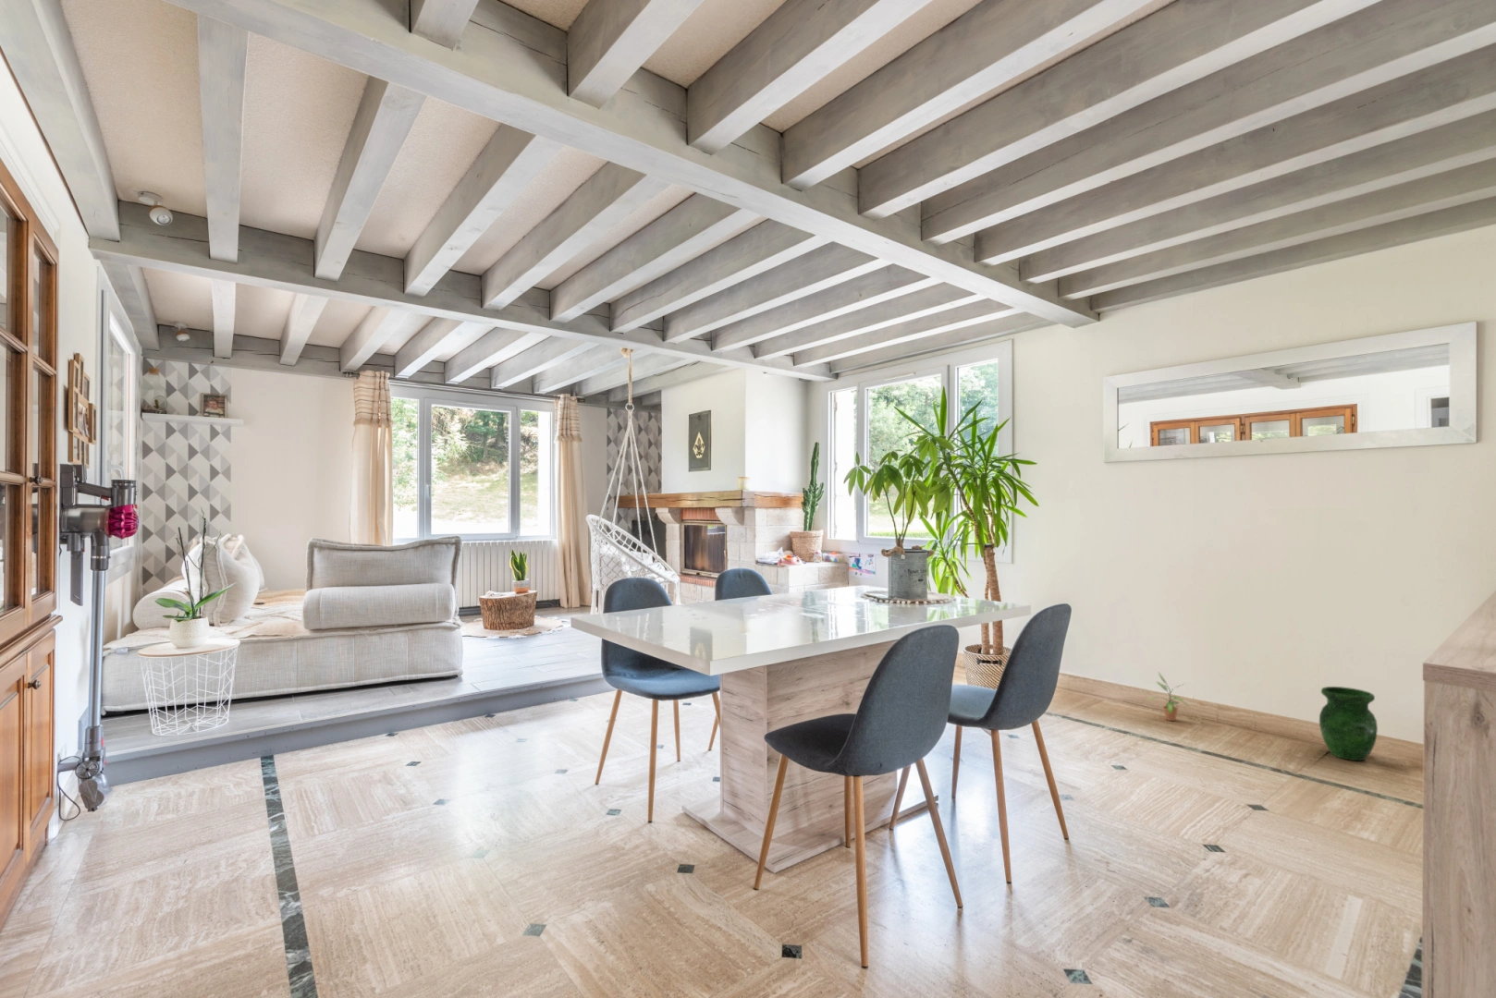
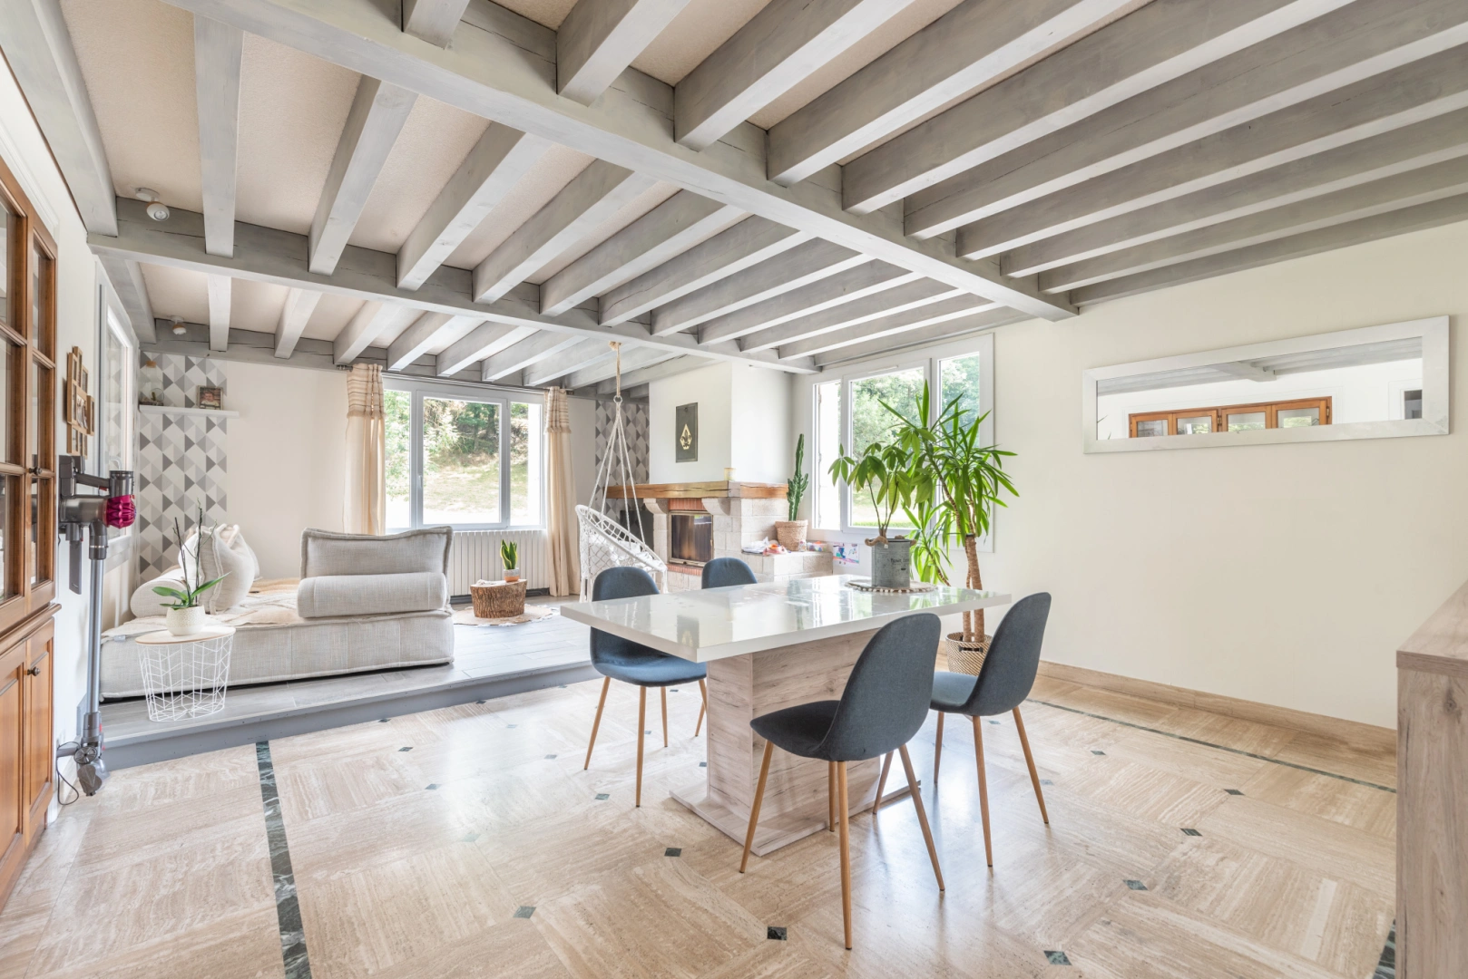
- vase [1319,686,1379,762]
- potted plant [1145,672,1190,722]
